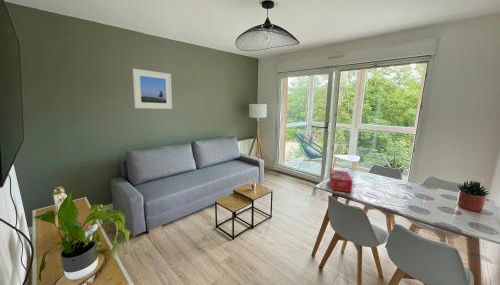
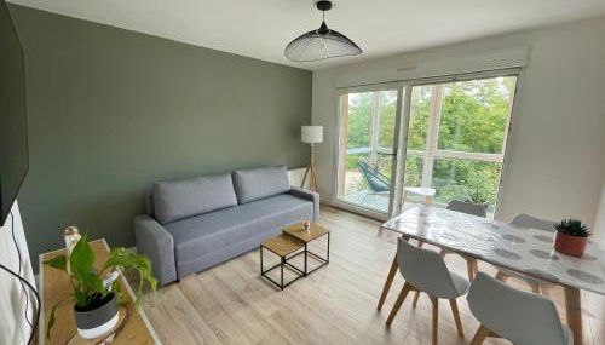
- tissue box [329,169,353,193]
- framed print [132,68,173,110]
